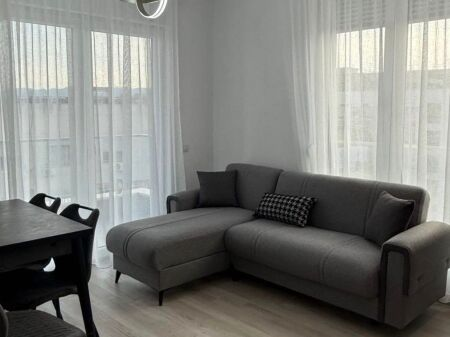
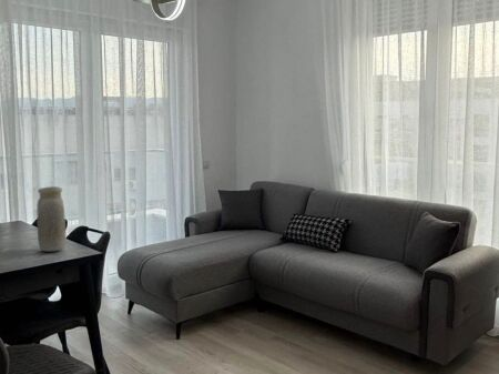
+ vase [35,185,68,253]
